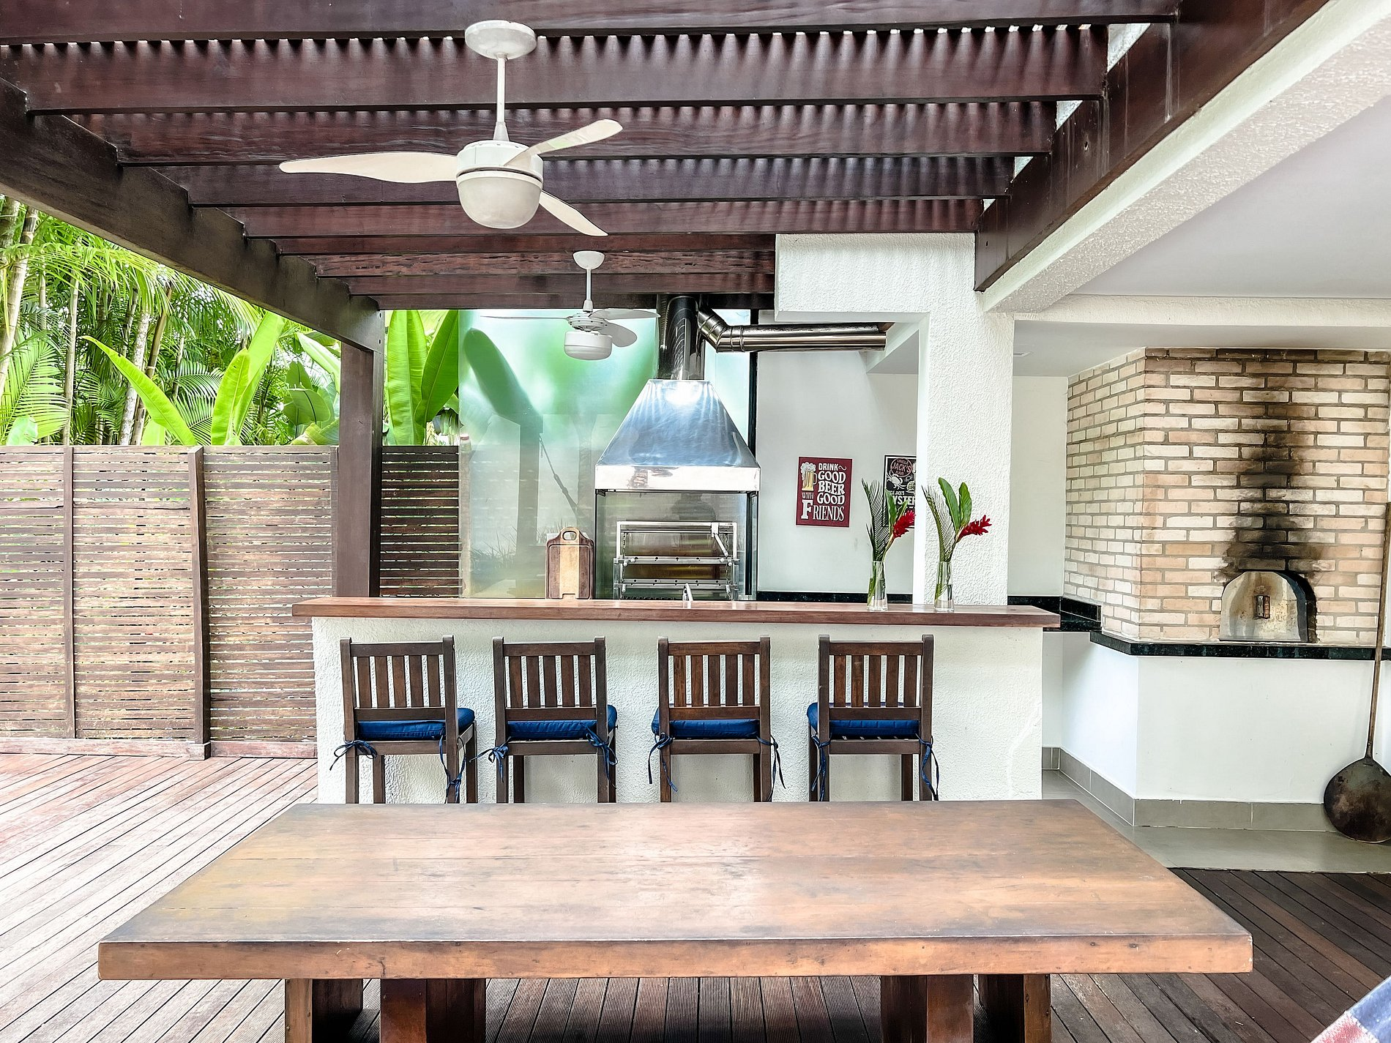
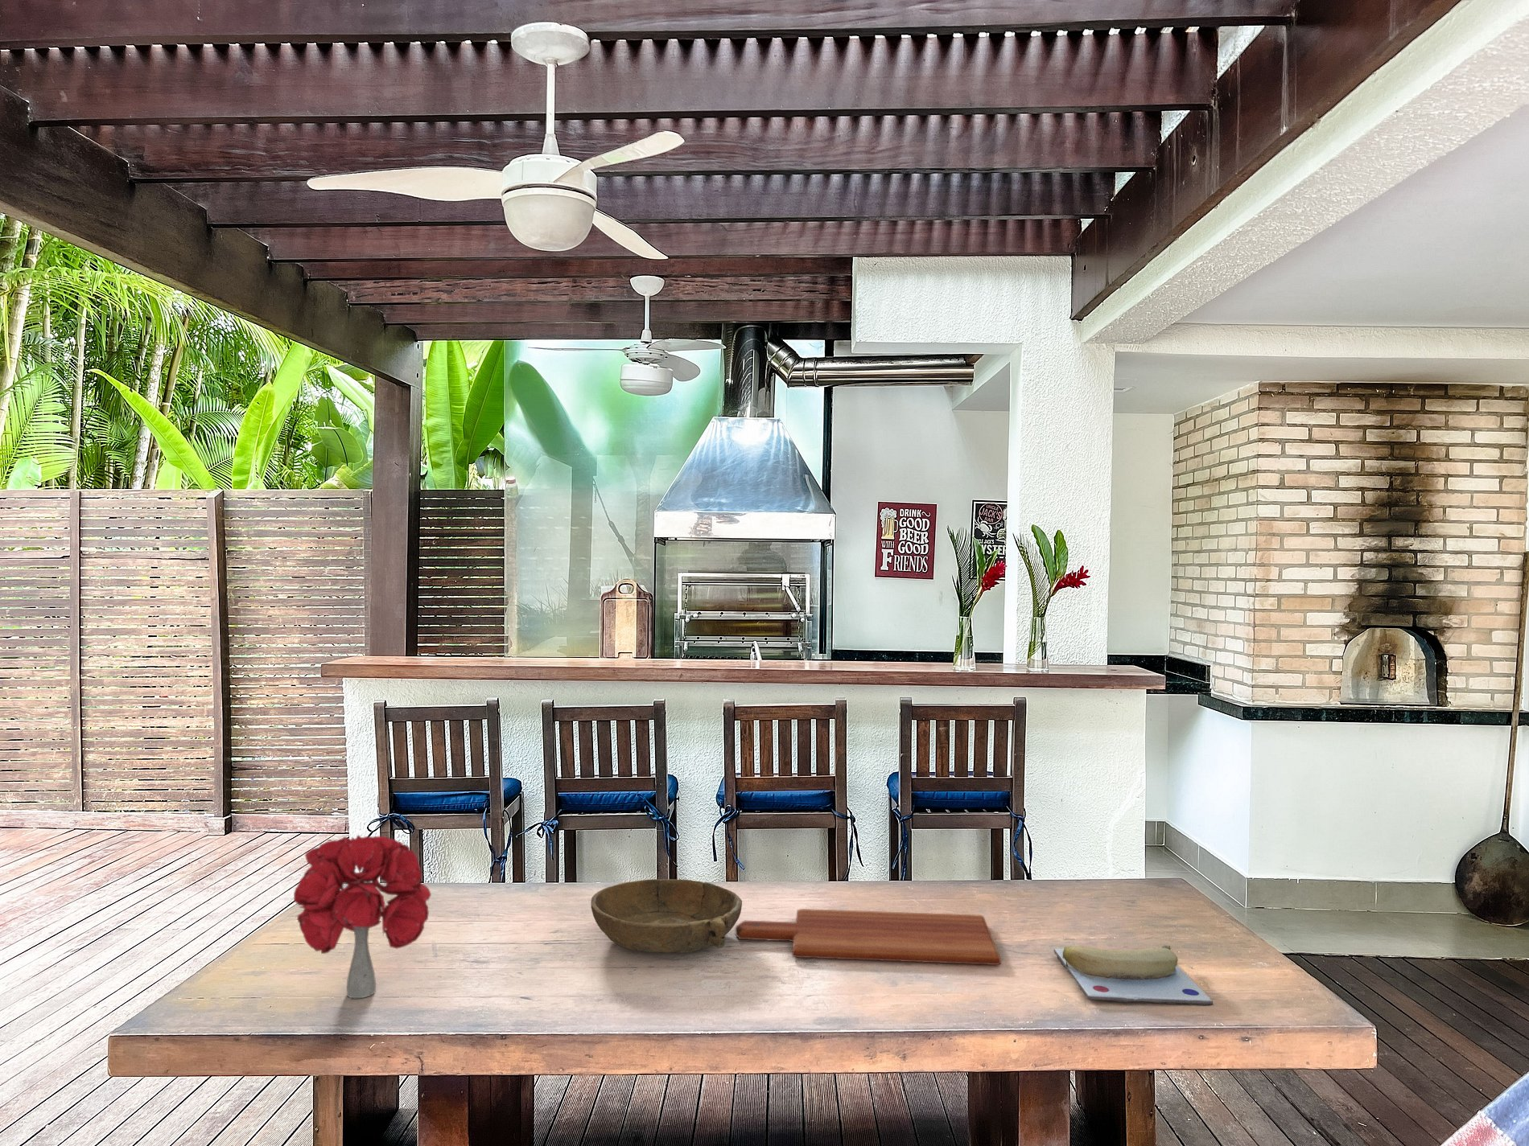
+ bouquet [293,834,432,999]
+ cutting board [734,908,1002,965]
+ banana [1053,945,1215,1006]
+ bowl [590,879,743,953]
